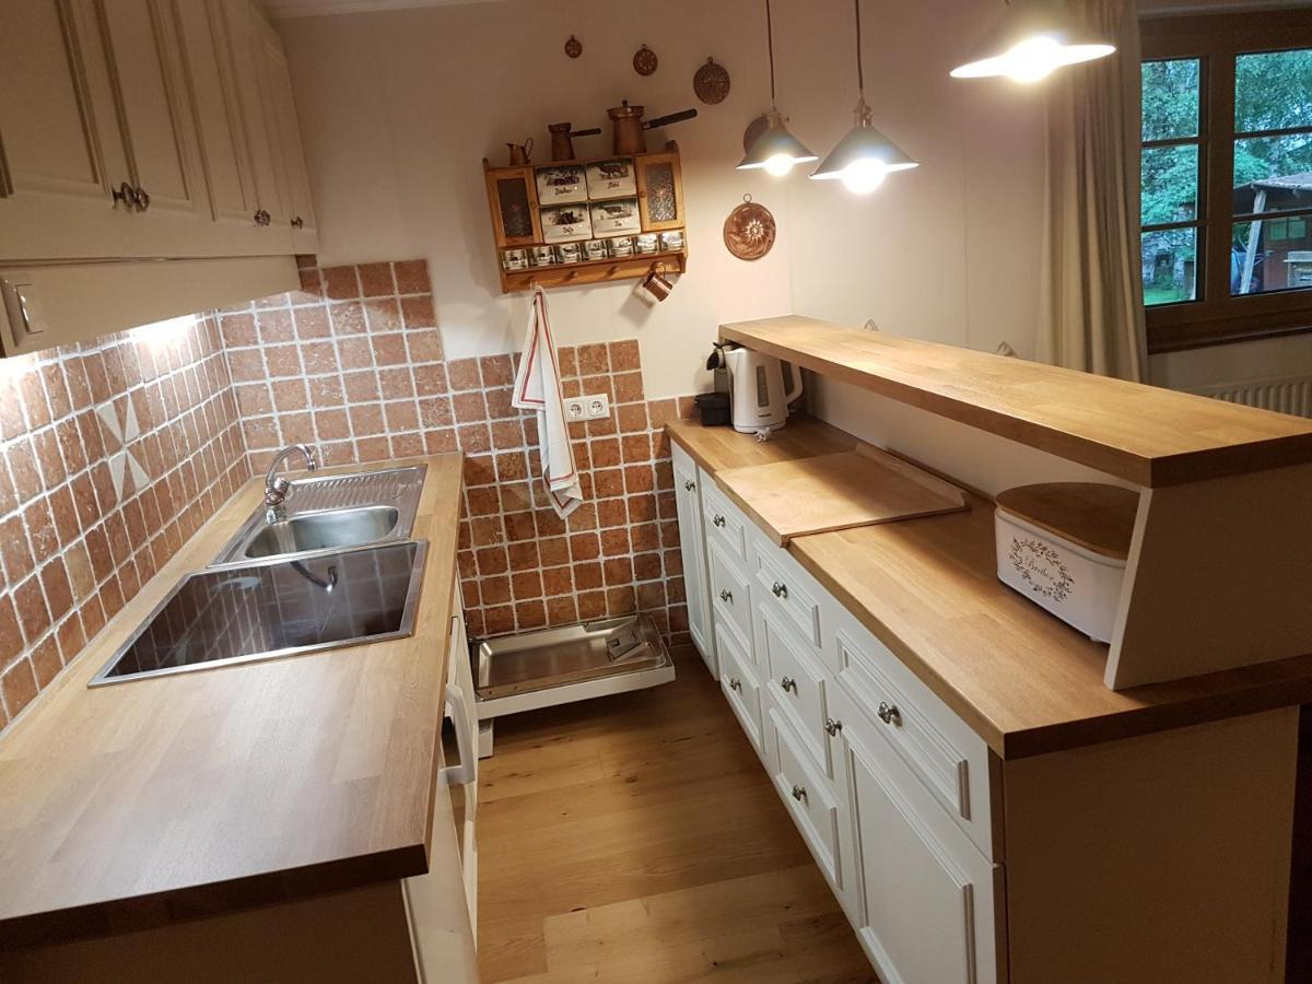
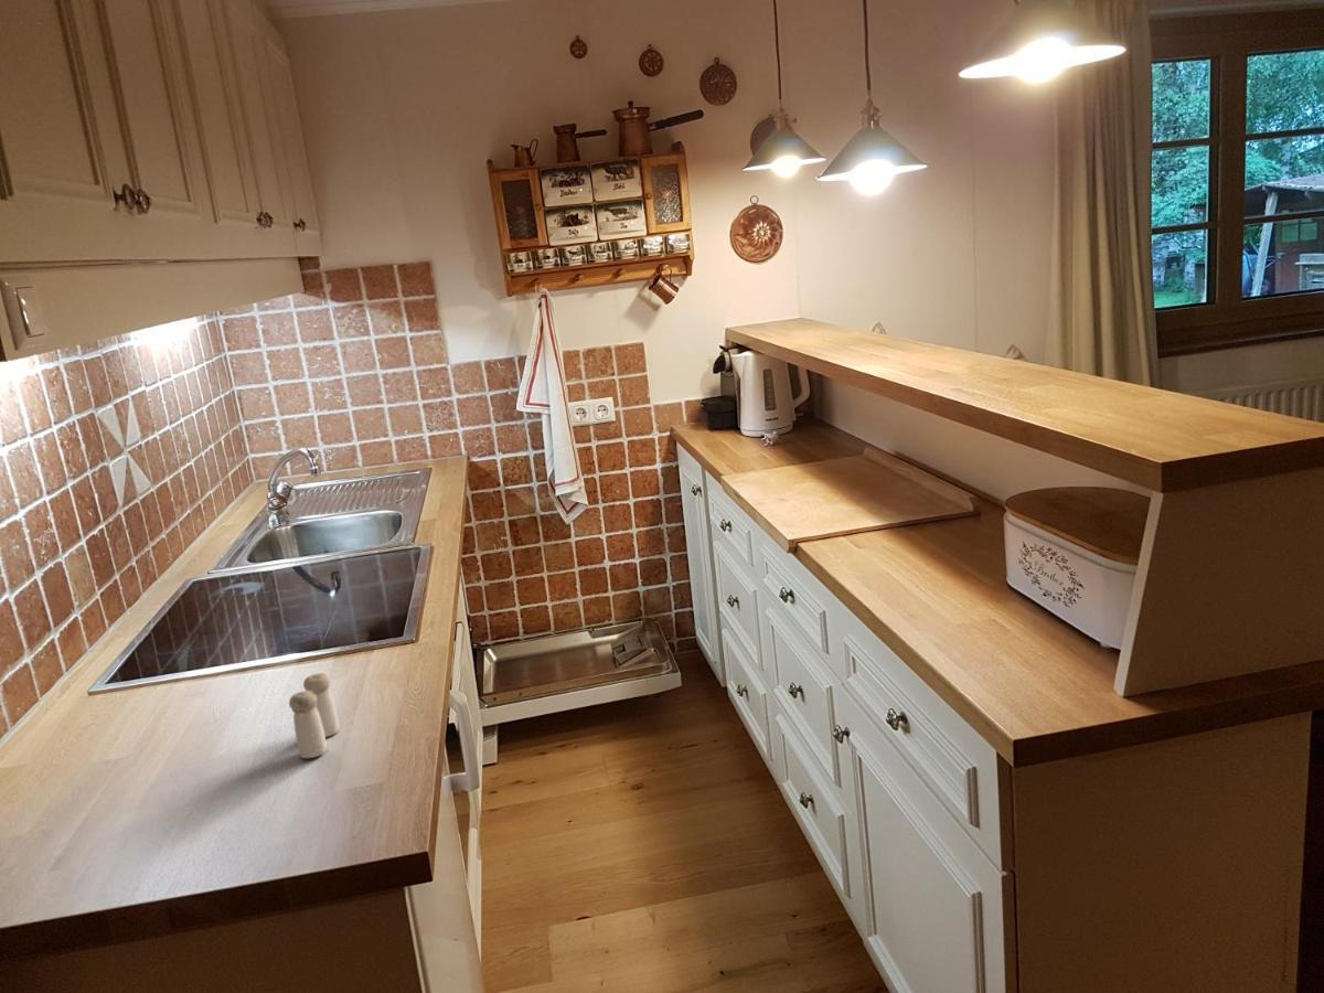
+ salt and pepper shaker [288,672,341,759]
